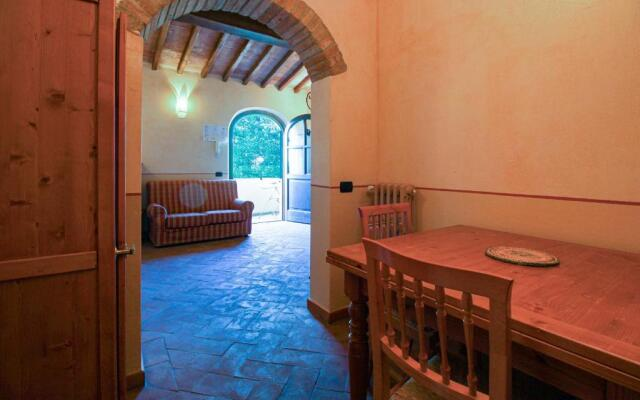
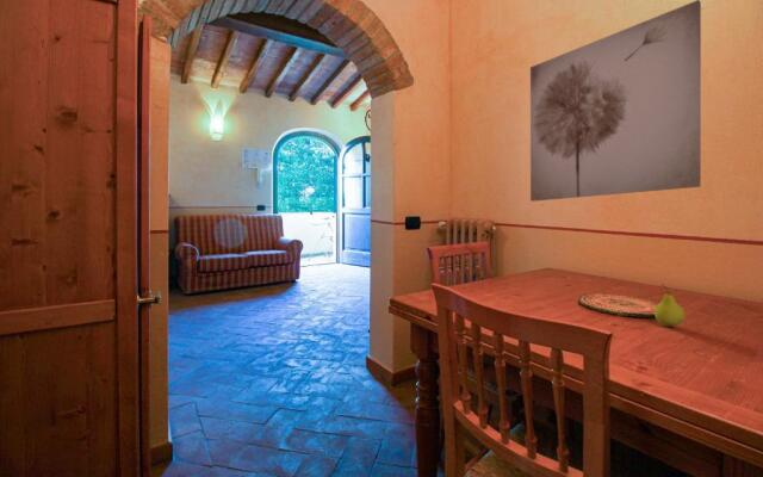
+ fruit [653,283,687,328]
+ wall art [529,0,702,203]
